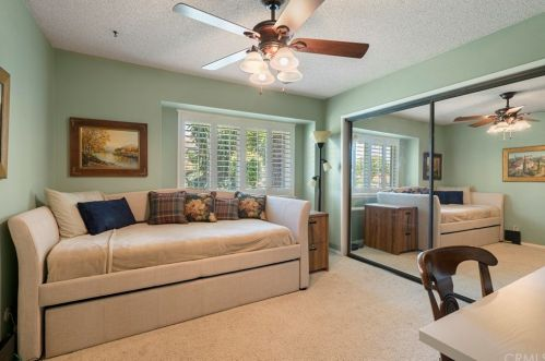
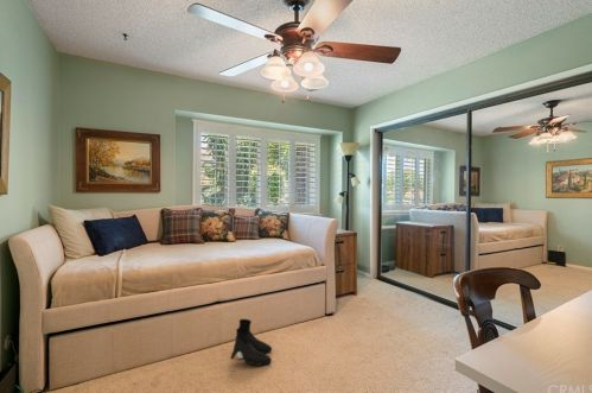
+ boots [229,318,273,366]
